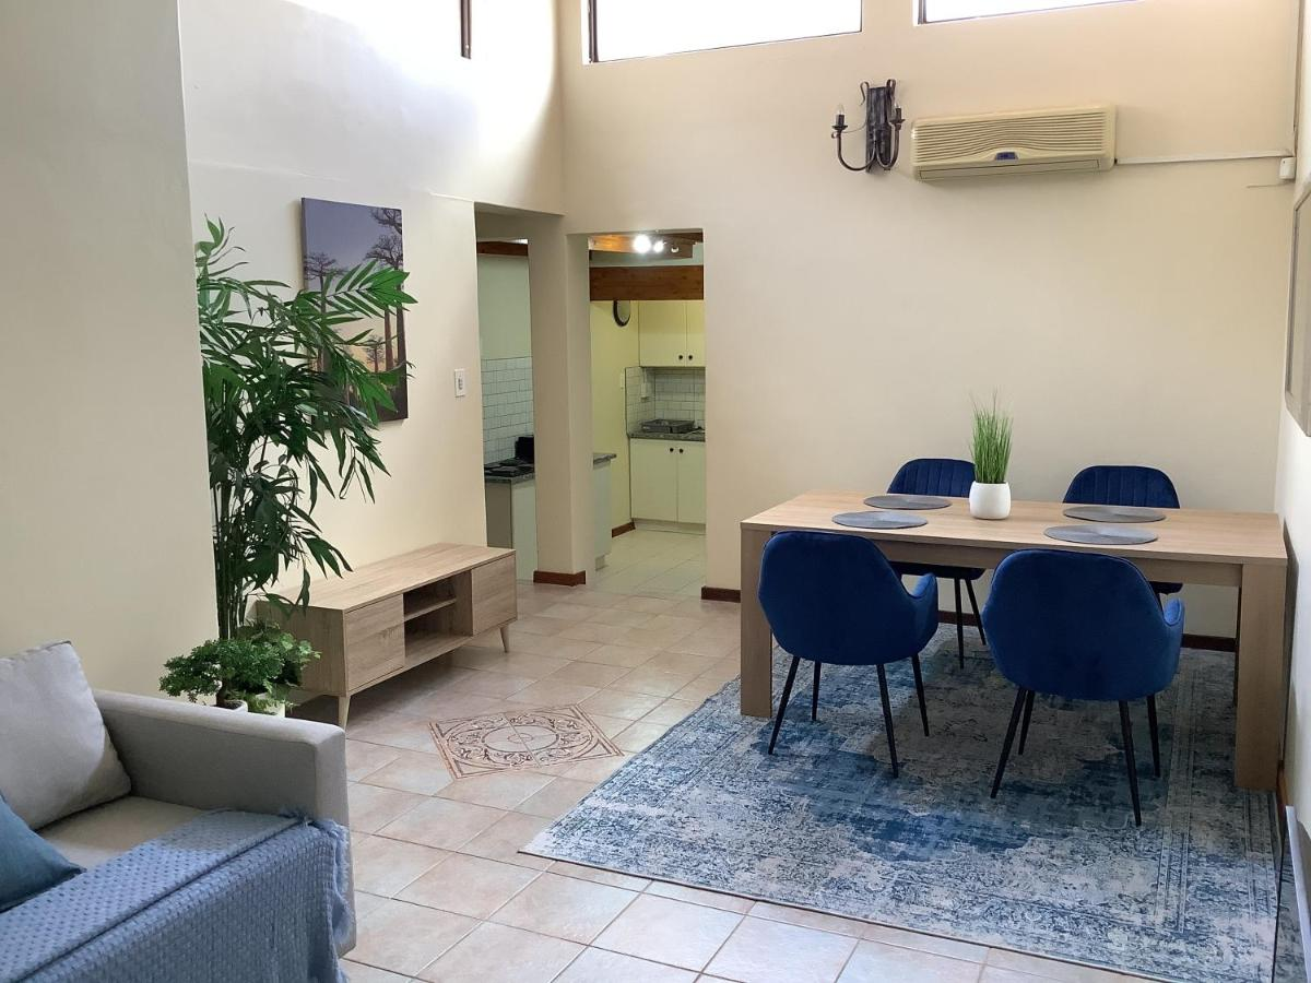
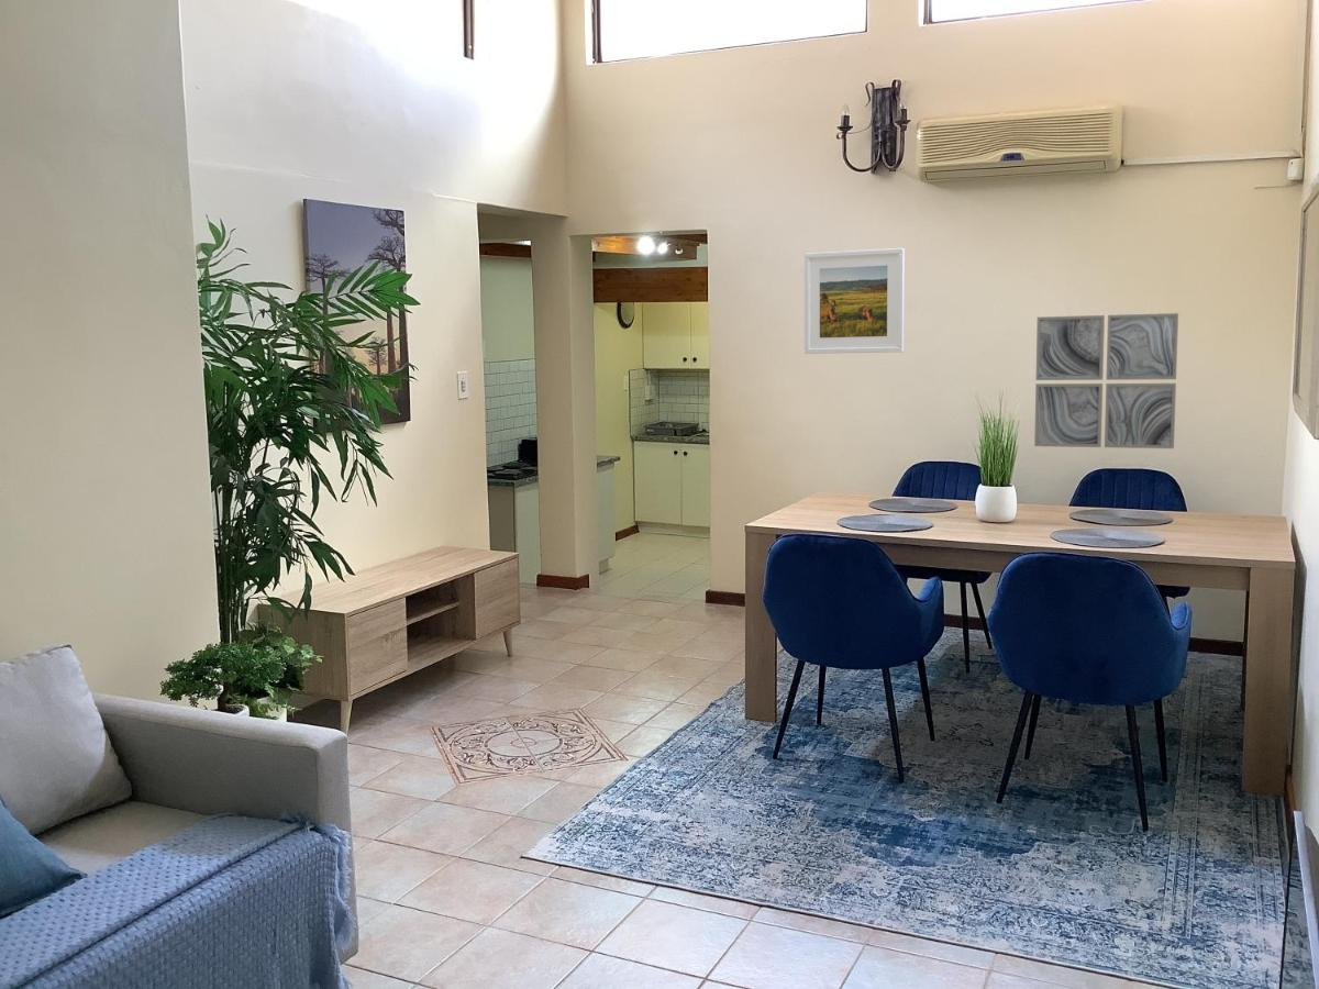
+ wall art [1033,312,1179,449]
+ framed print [803,247,906,355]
